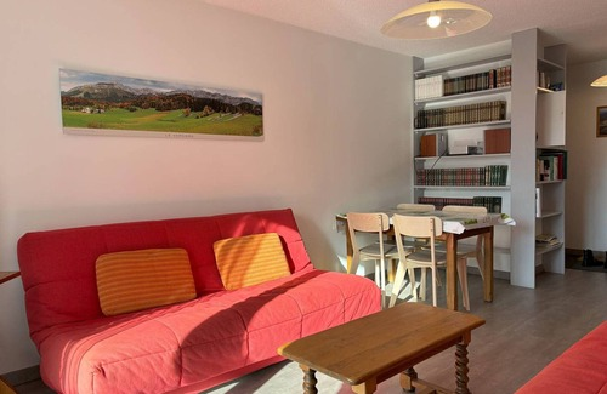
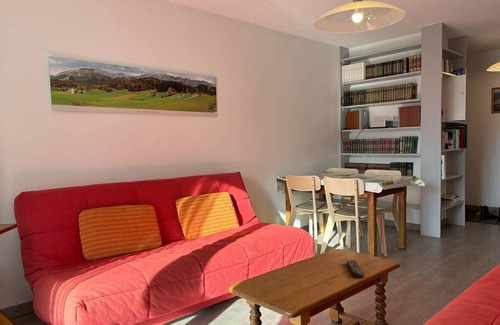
+ remote control [345,259,365,279]
